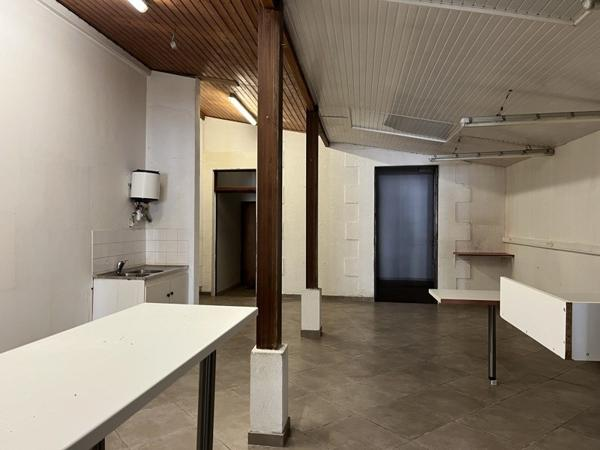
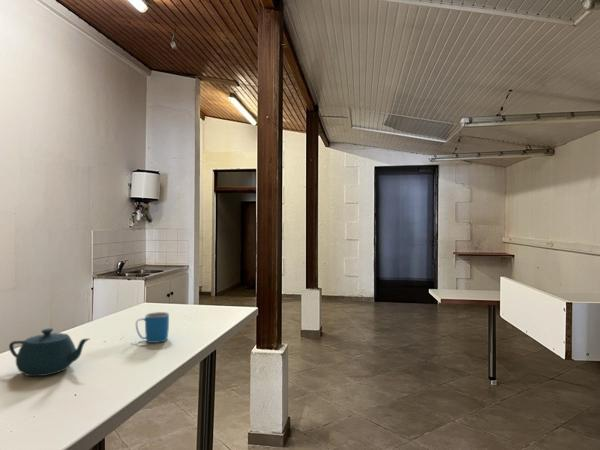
+ teapot [8,327,90,377]
+ mug [135,311,170,344]
